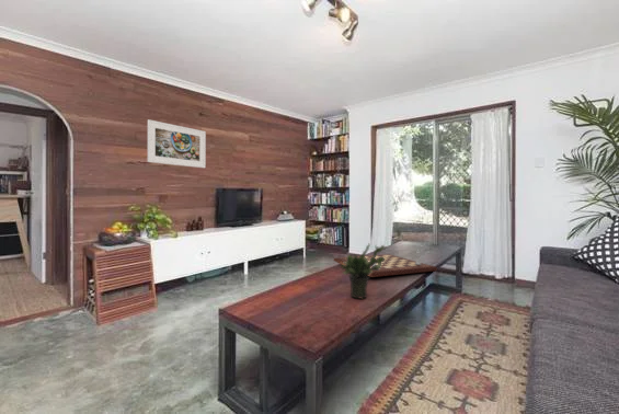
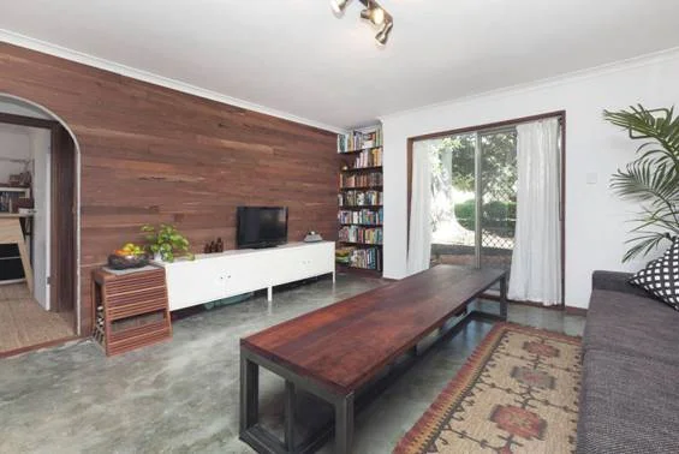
- potted plant [341,242,386,300]
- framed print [147,118,207,169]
- chess set [333,249,438,278]
